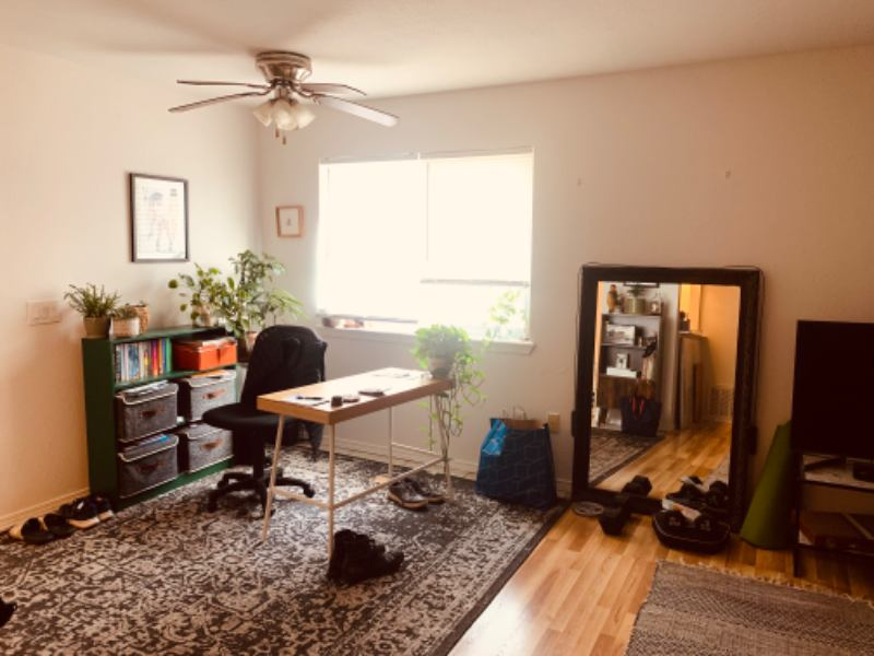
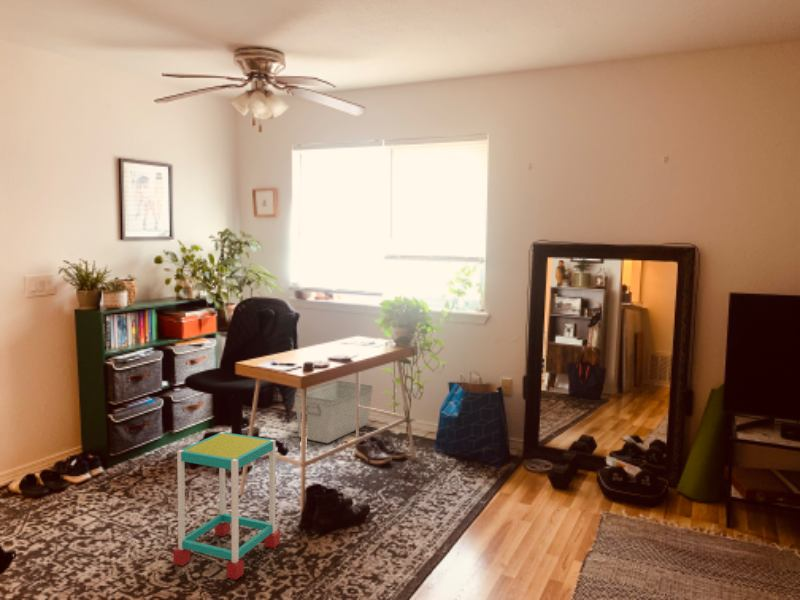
+ side table [172,431,281,581]
+ storage bin [294,380,374,444]
